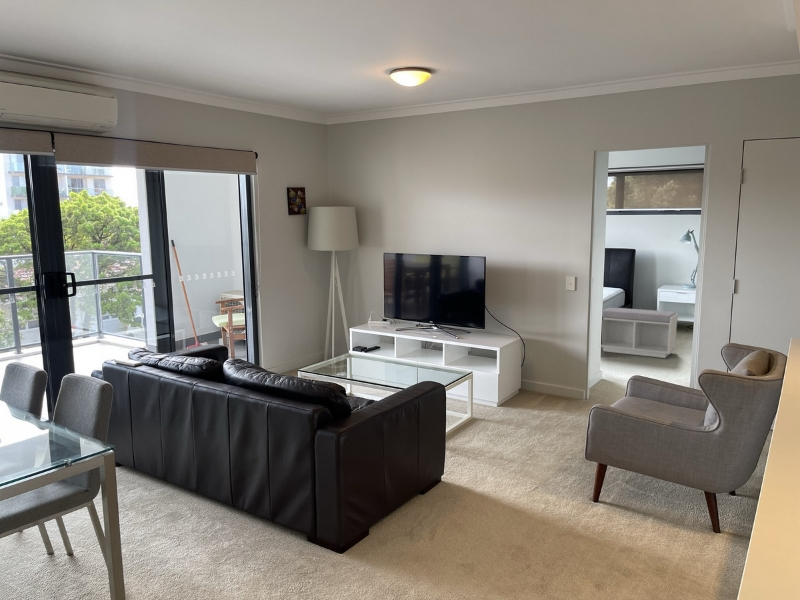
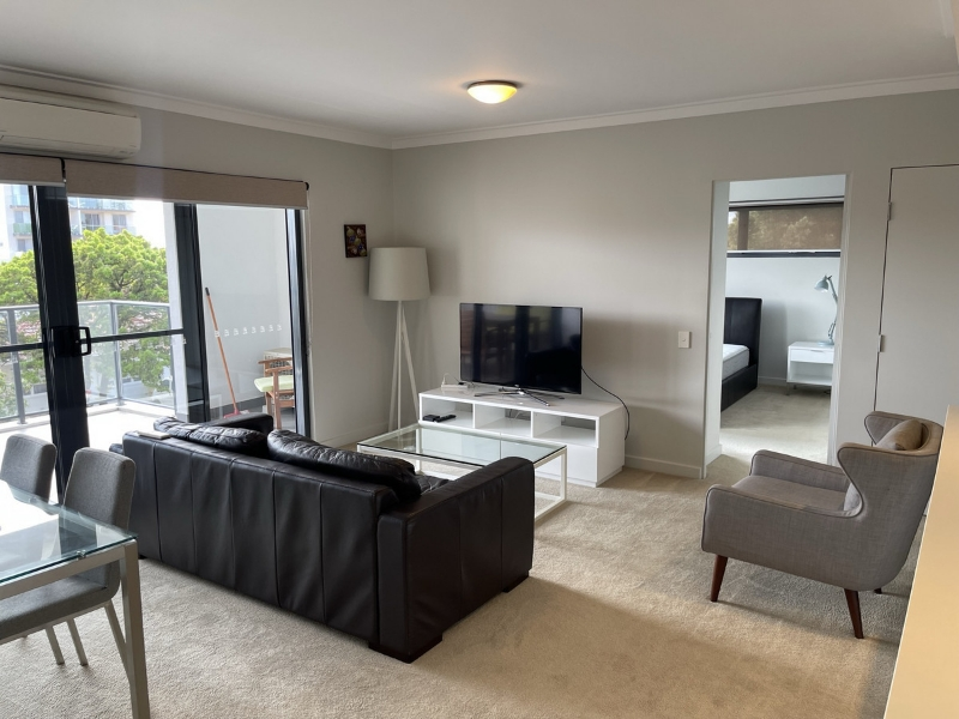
- bench [600,307,679,359]
